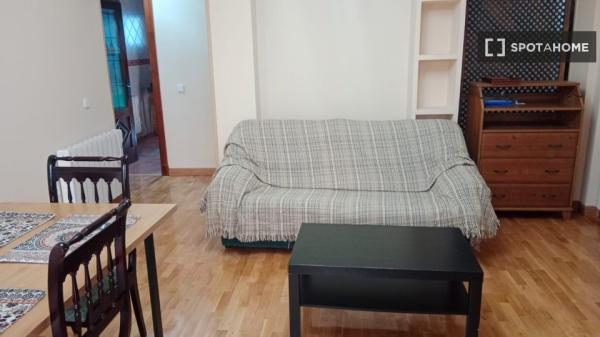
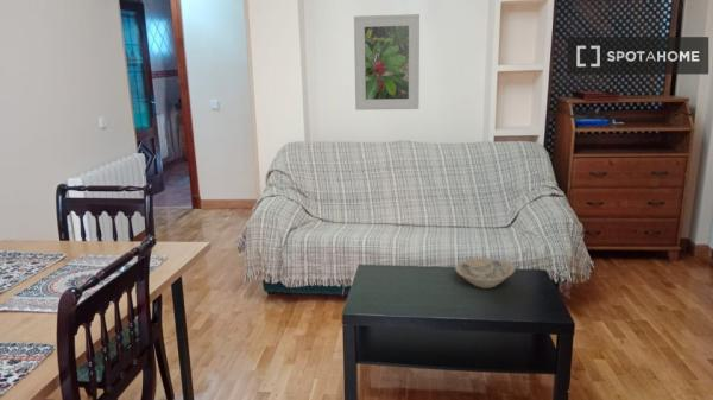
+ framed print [353,13,421,112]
+ bowl [454,256,516,290]
